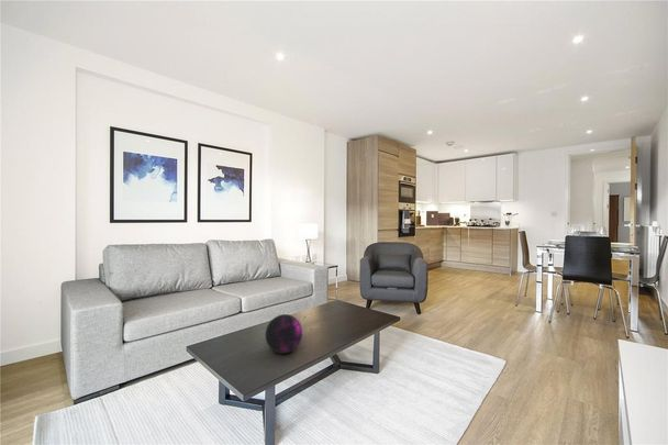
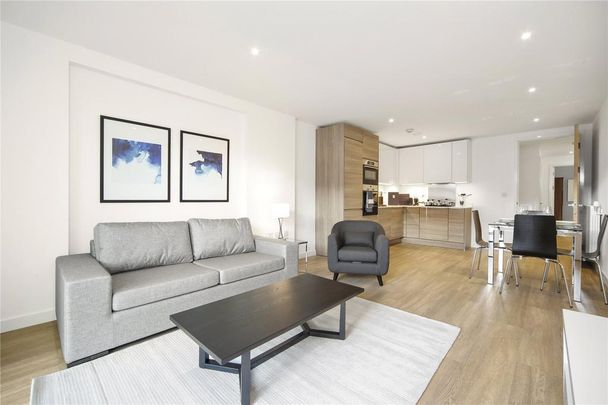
- decorative orb [265,313,303,355]
